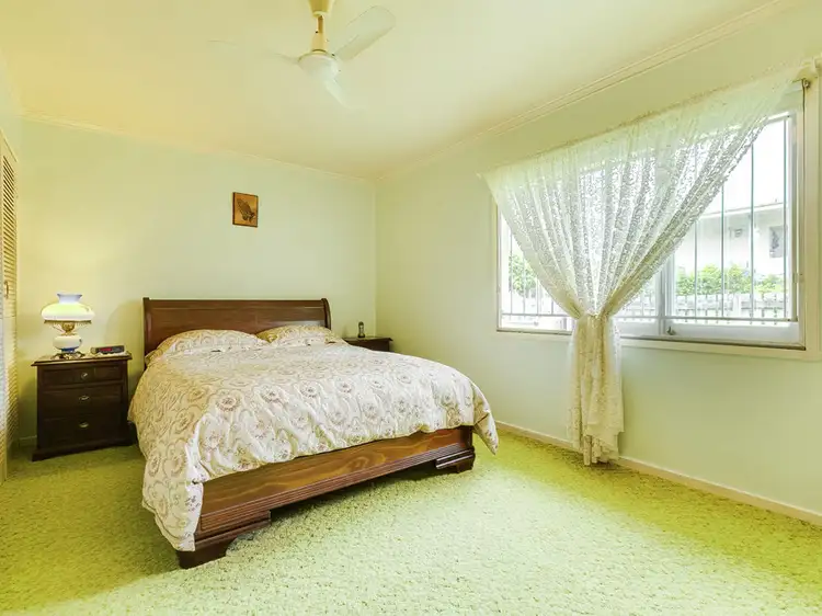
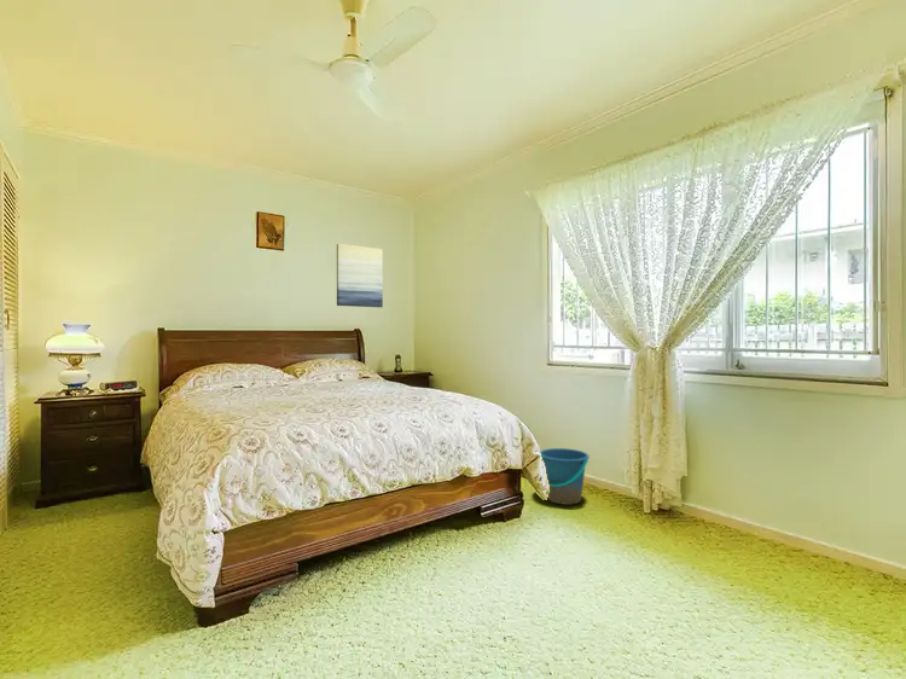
+ wall art [336,243,384,308]
+ bucket [539,447,591,506]
